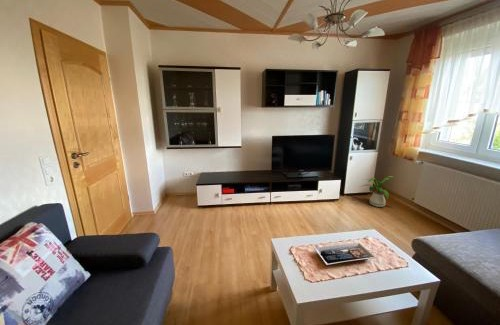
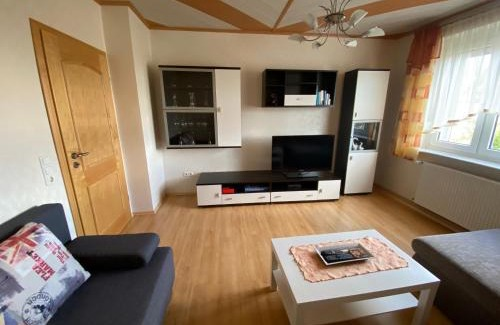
- house plant [360,175,400,208]
